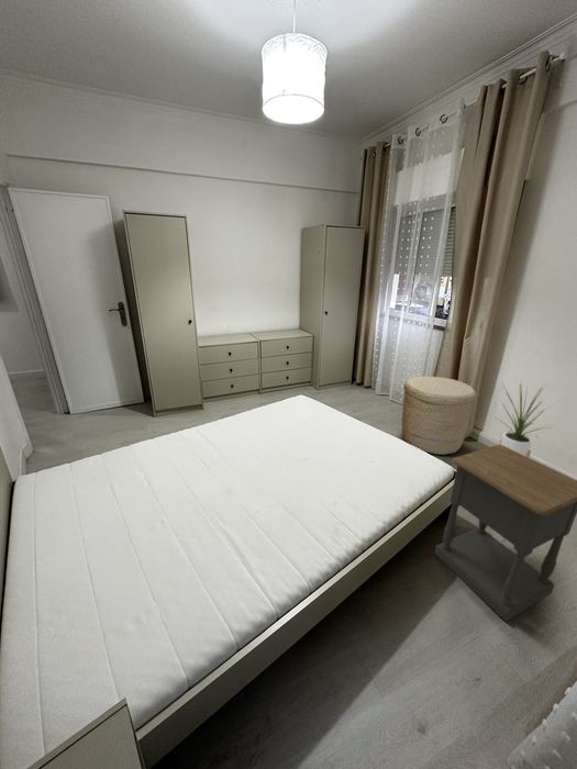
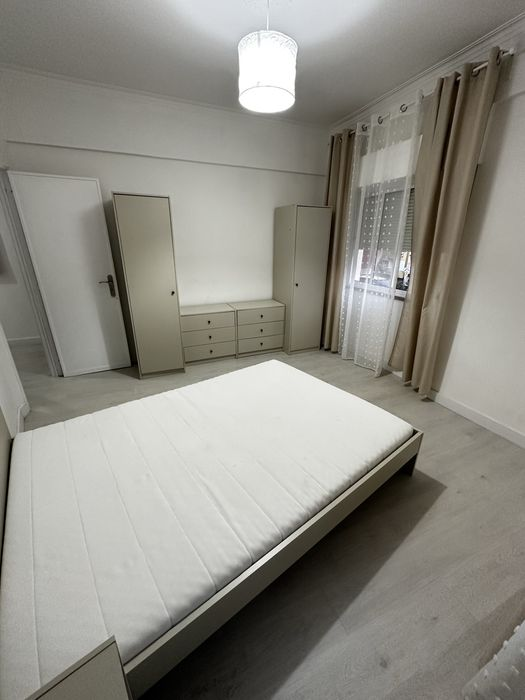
- basket [401,375,477,456]
- house plant [493,380,565,458]
- nightstand [434,444,577,622]
